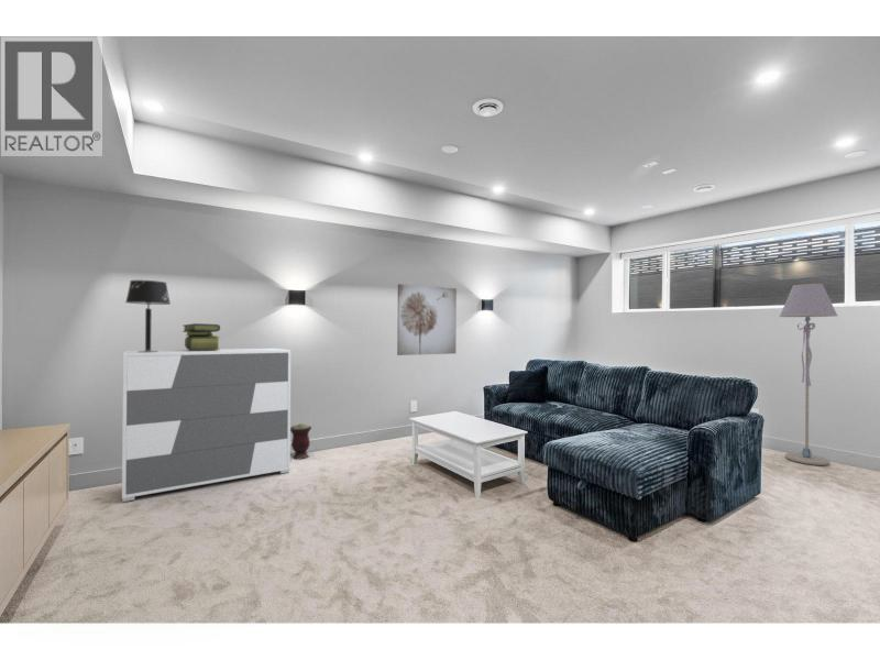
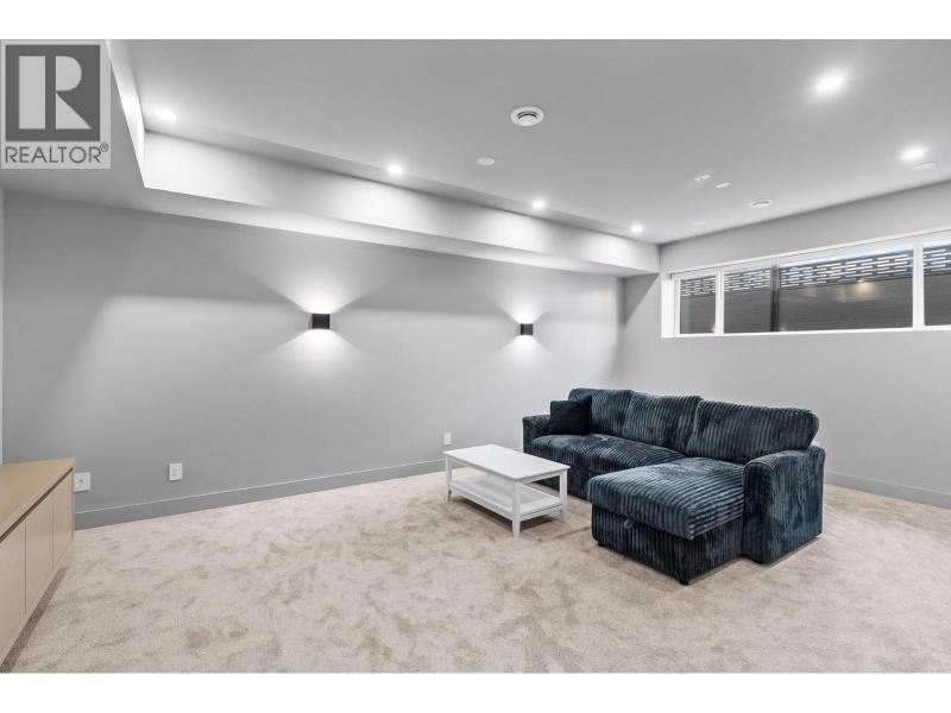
- wall art [396,283,458,356]
- table lamp [124,279,172,352]
- dresser [121,346,292,503]
- vase [290,422,312,461]
- stack of books [182,322,221,351]
- floor lamp [778,283,839,466]
